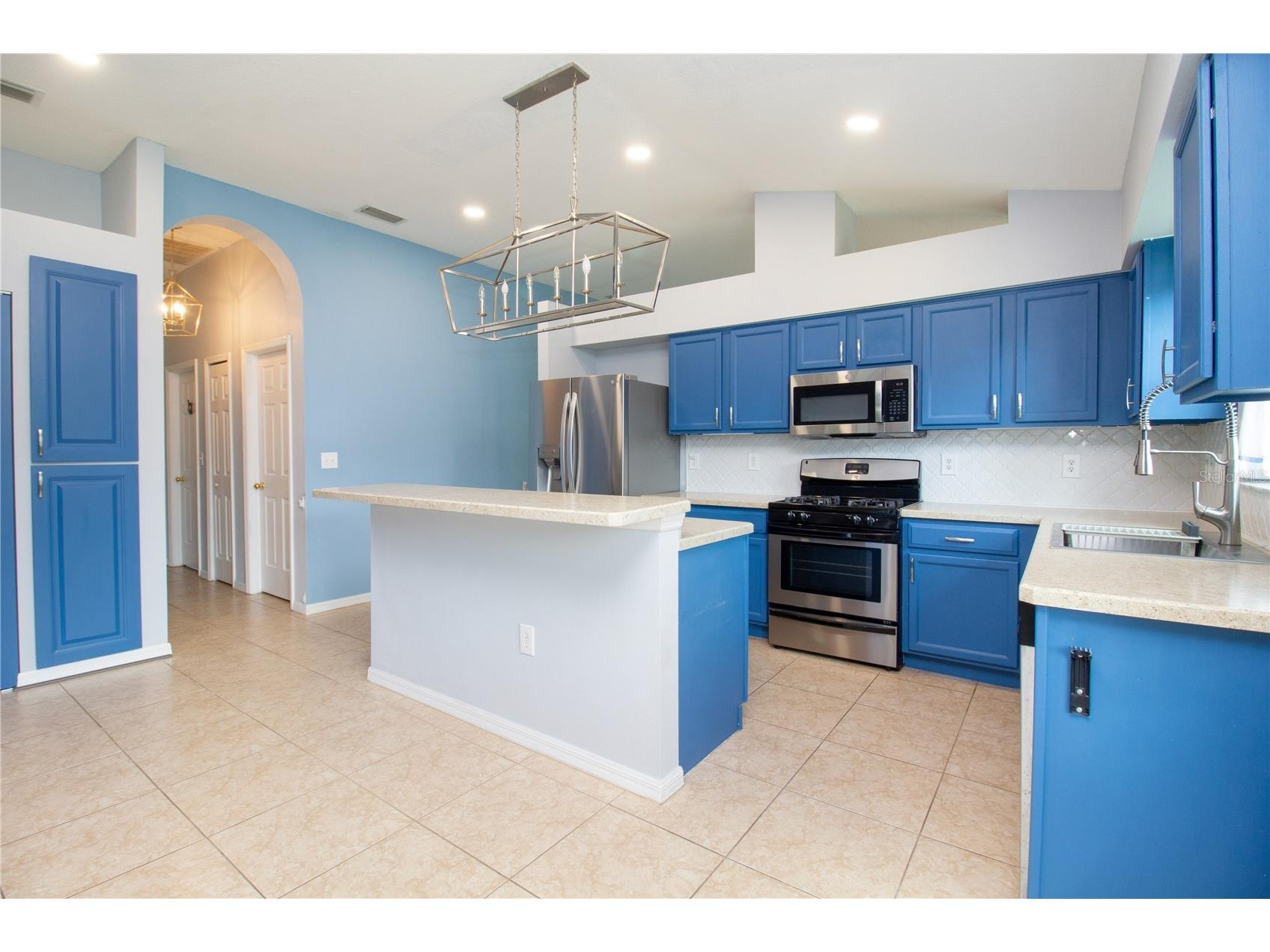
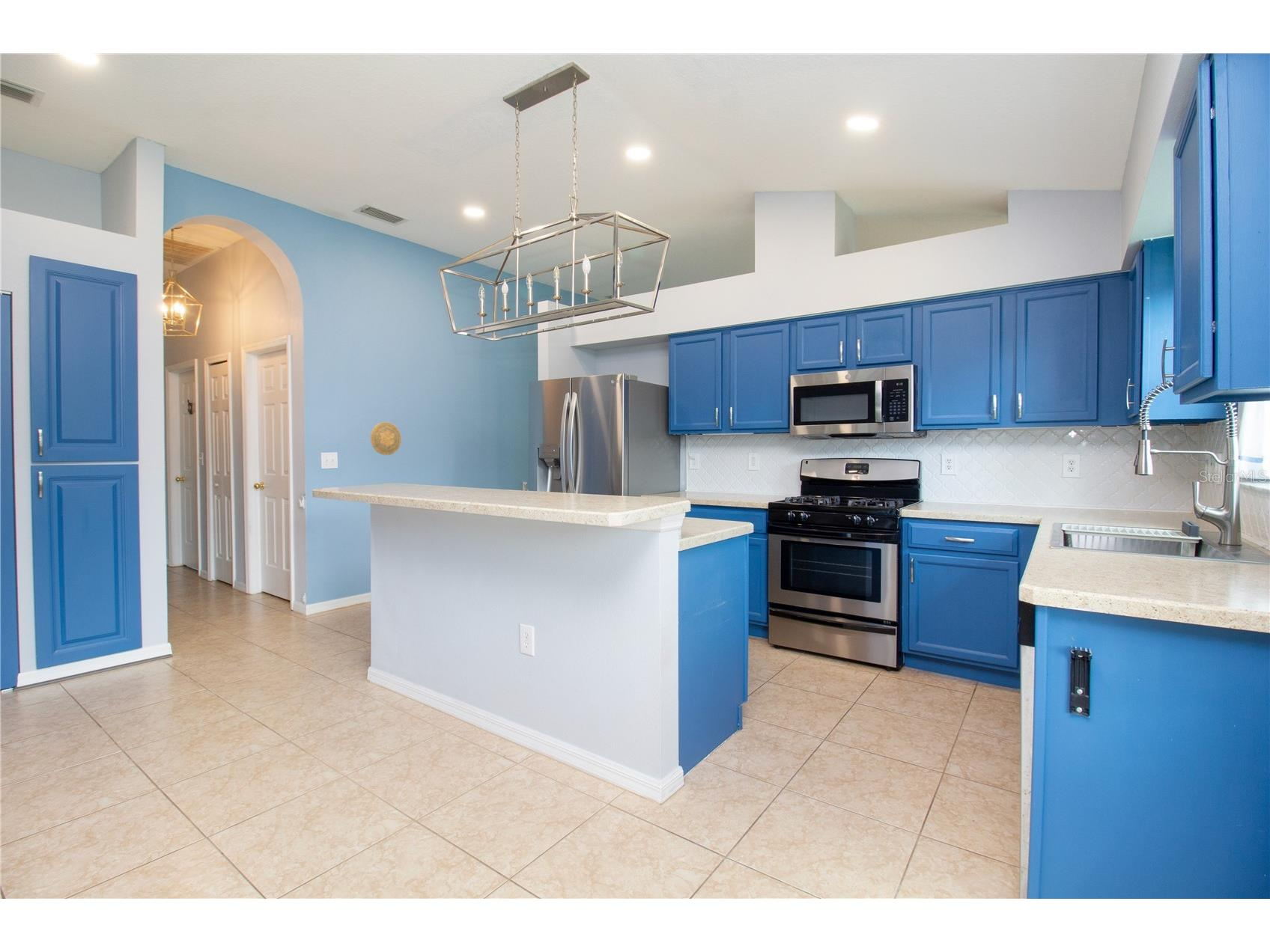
+ decorative plate [370,421,402,456]
